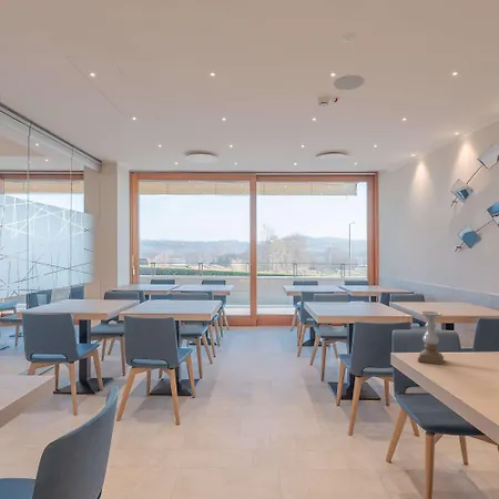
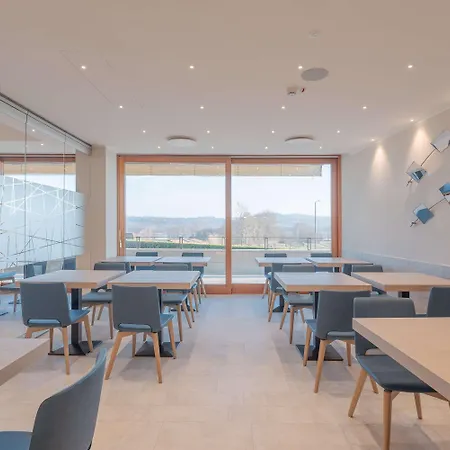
- candle holder [417,310,445,366]
